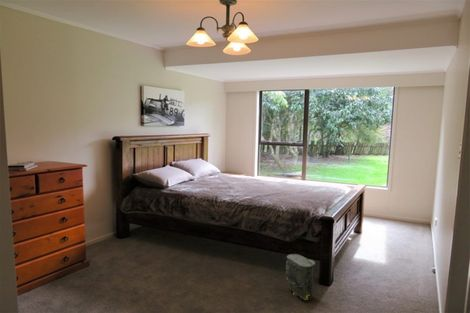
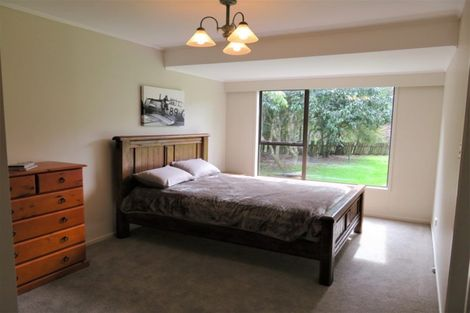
- bag [285,253,316,302]
